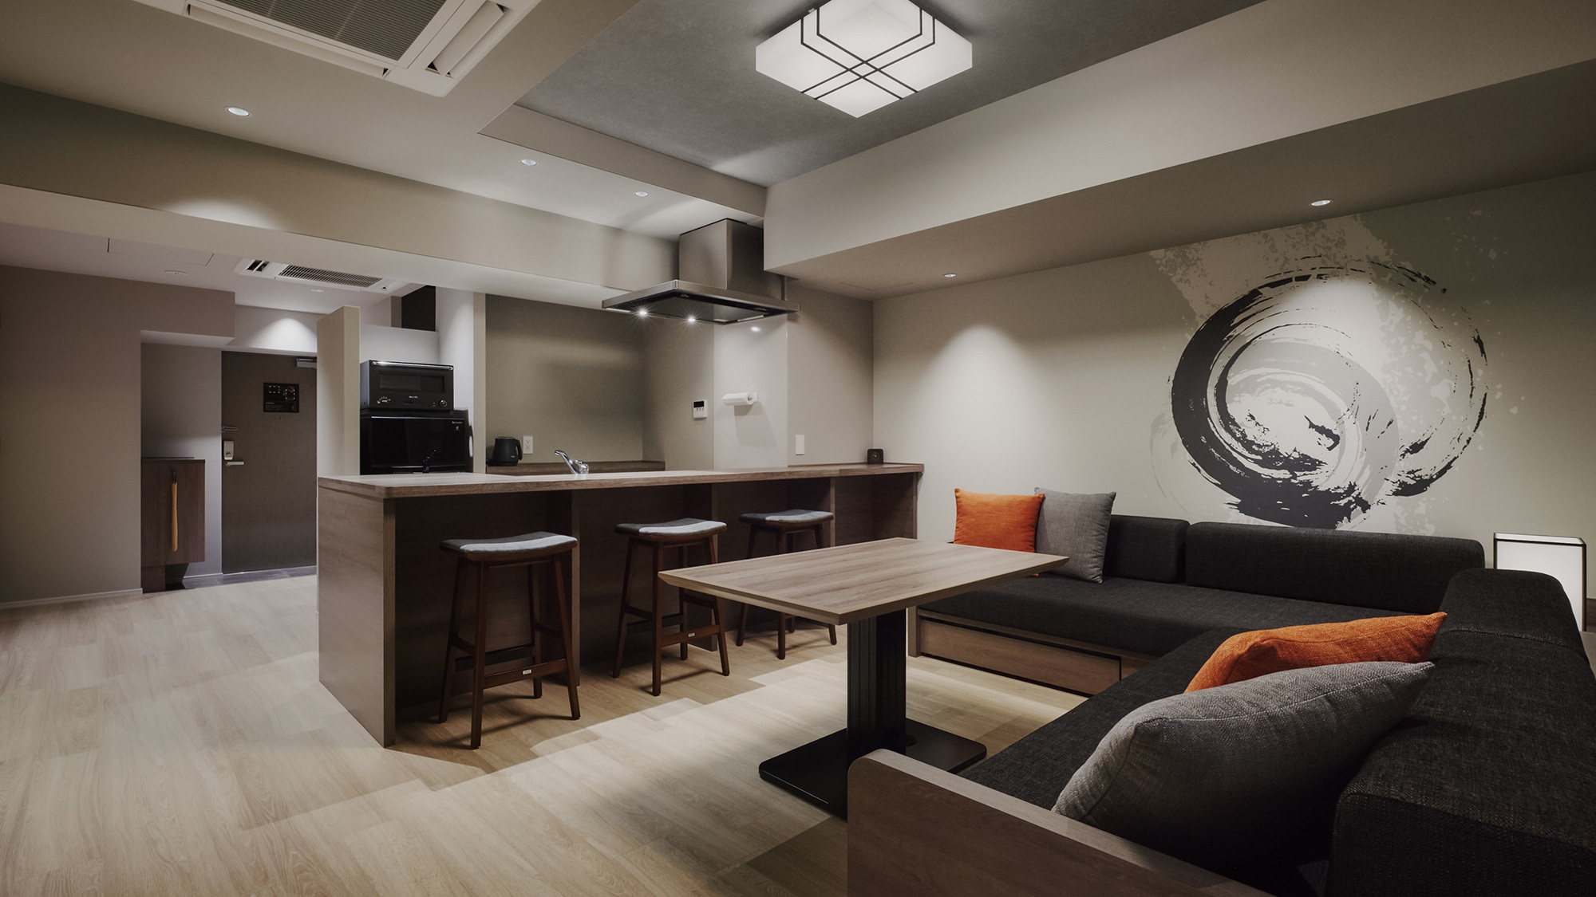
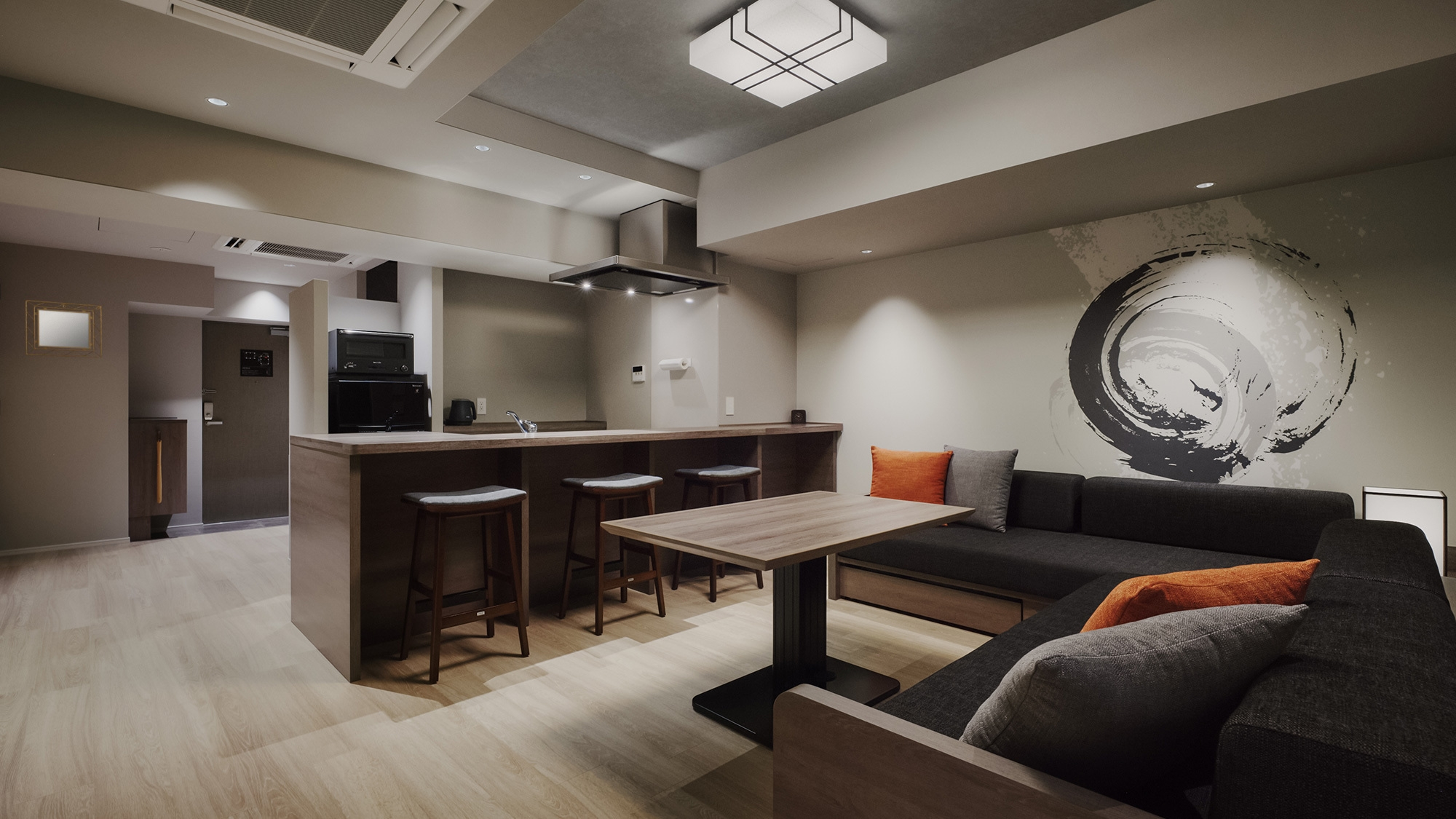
+ home mirror [25,299,103,358]
